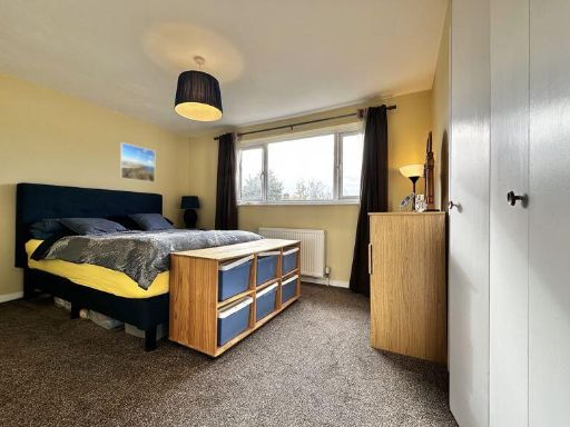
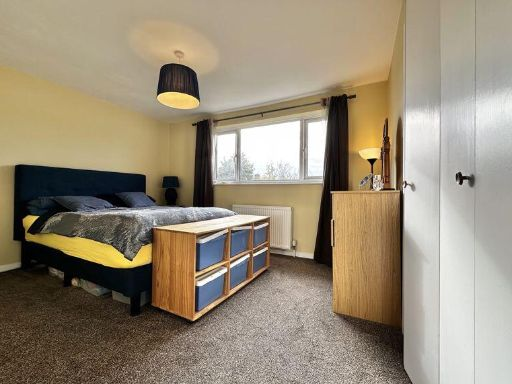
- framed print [119,141,156,183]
